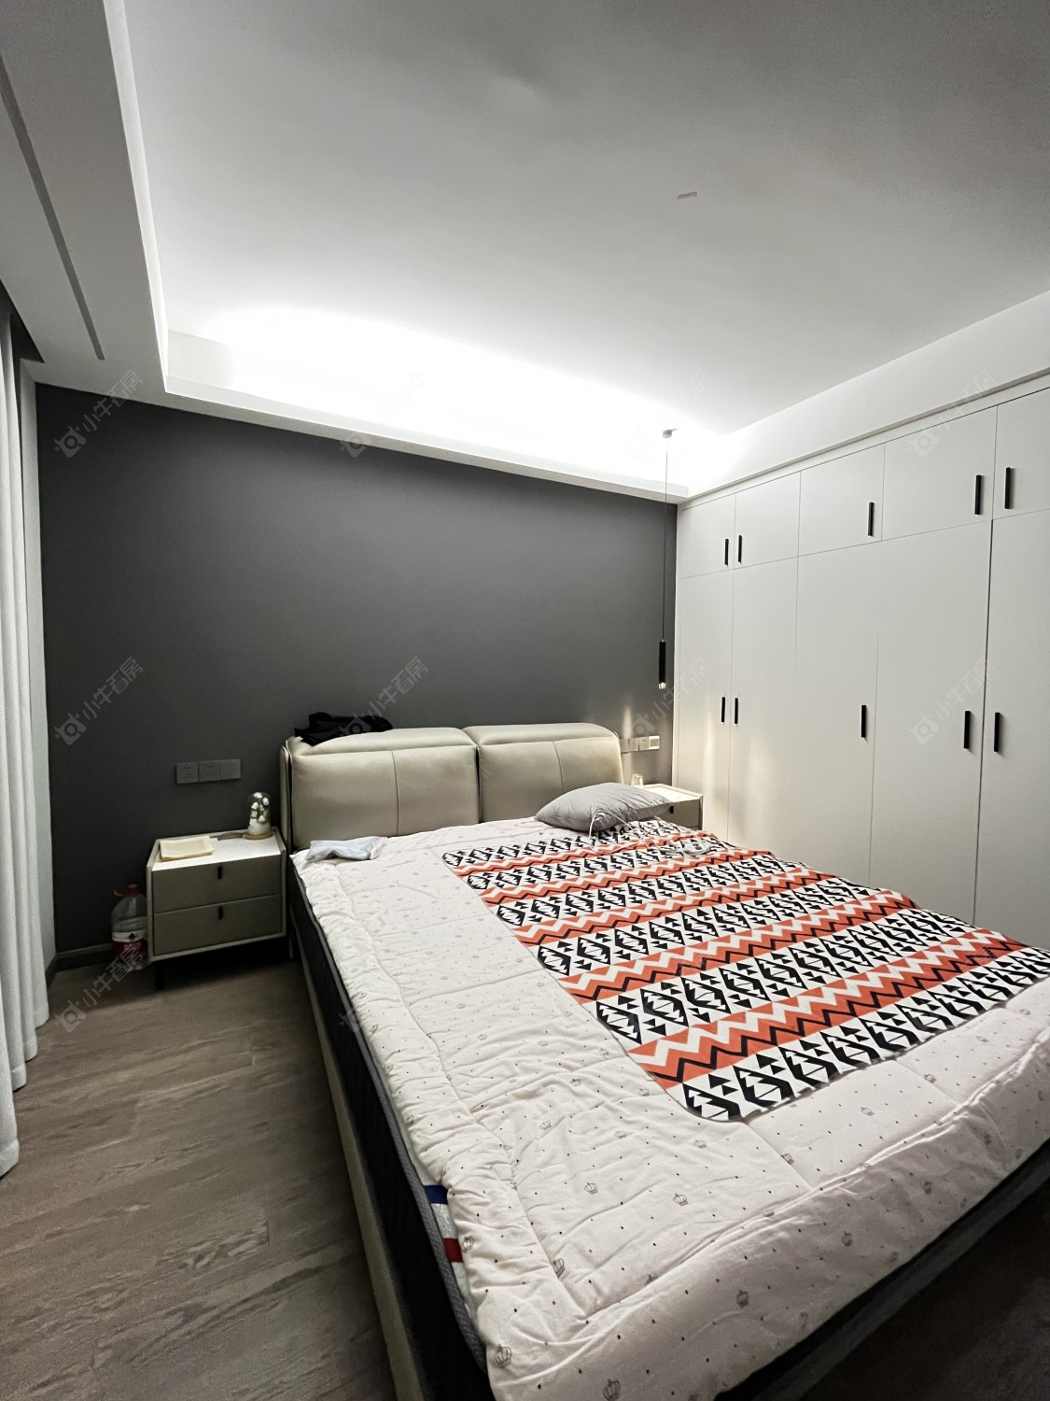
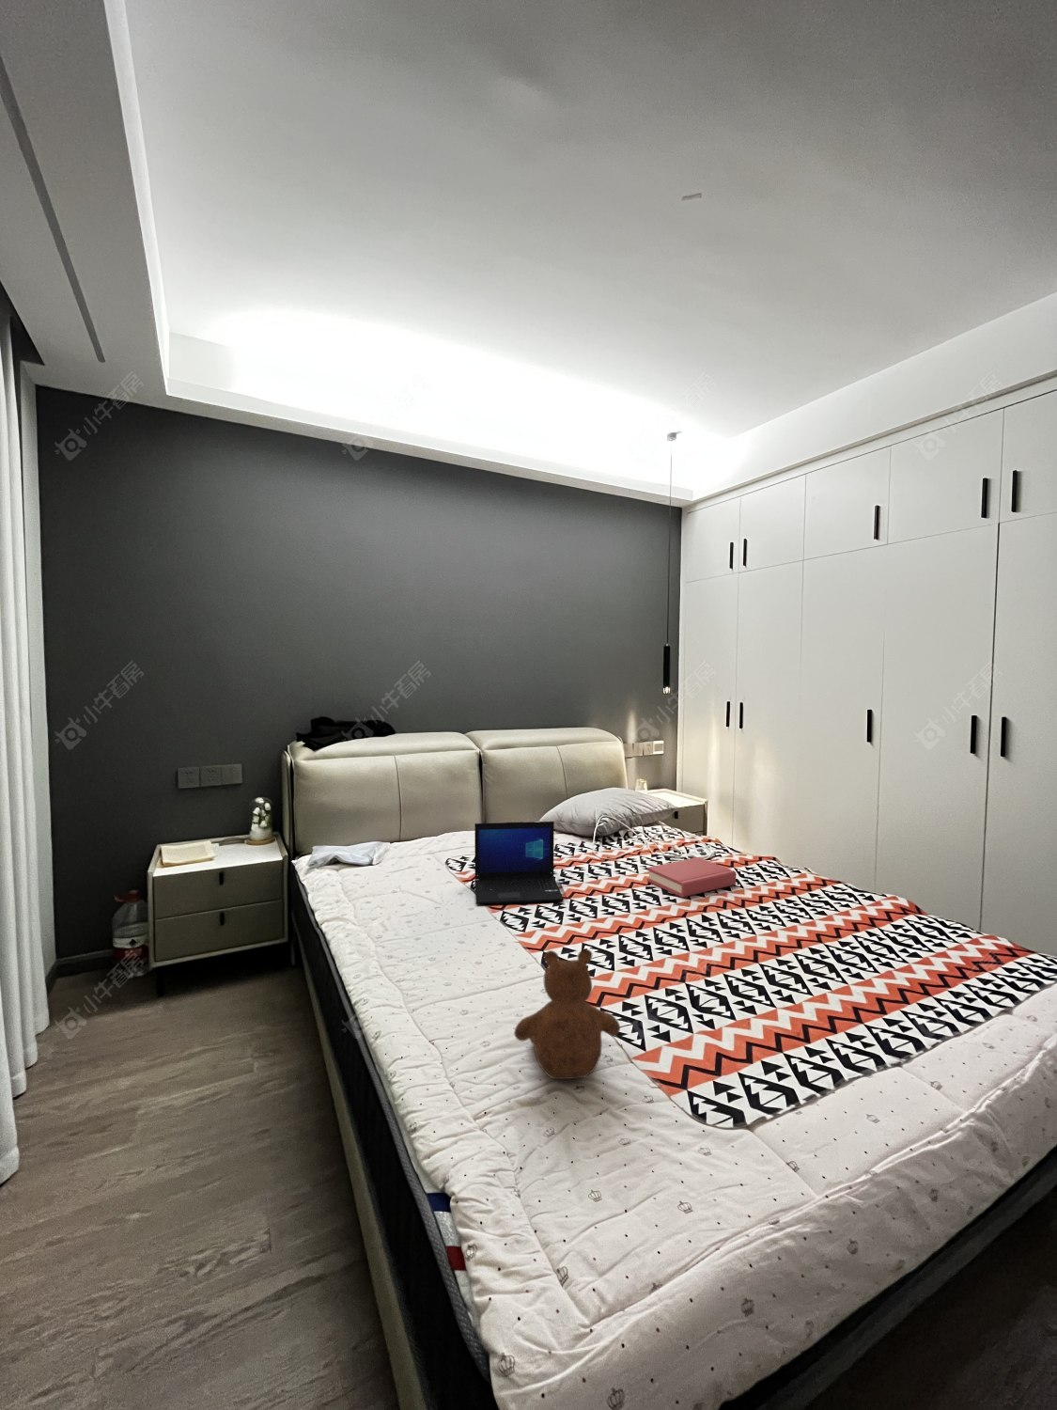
+ teddy bear [513,948,621,1080]
+ hardback book [646,856,736,898]
+ laptop [473,820,565,905]
